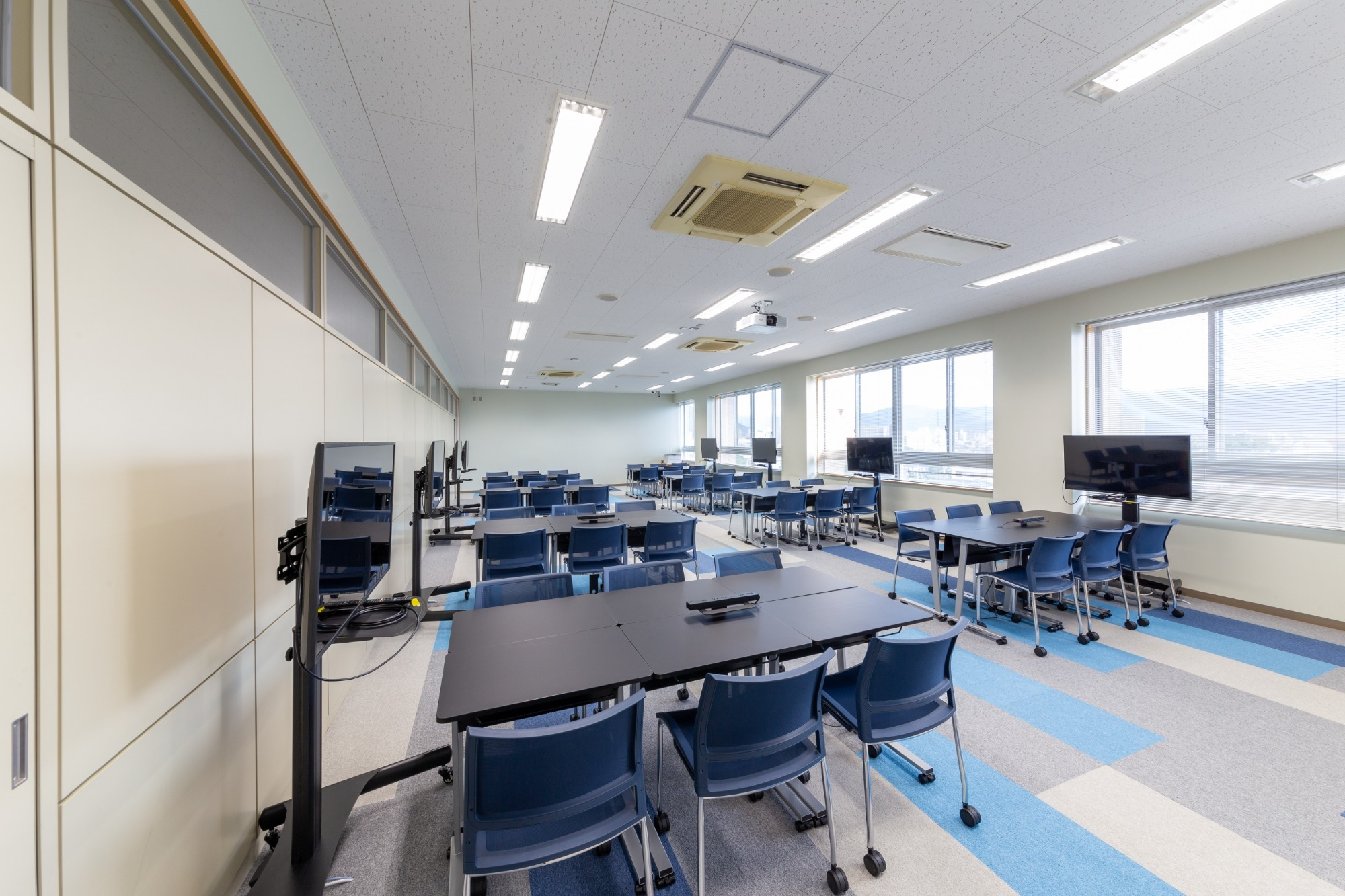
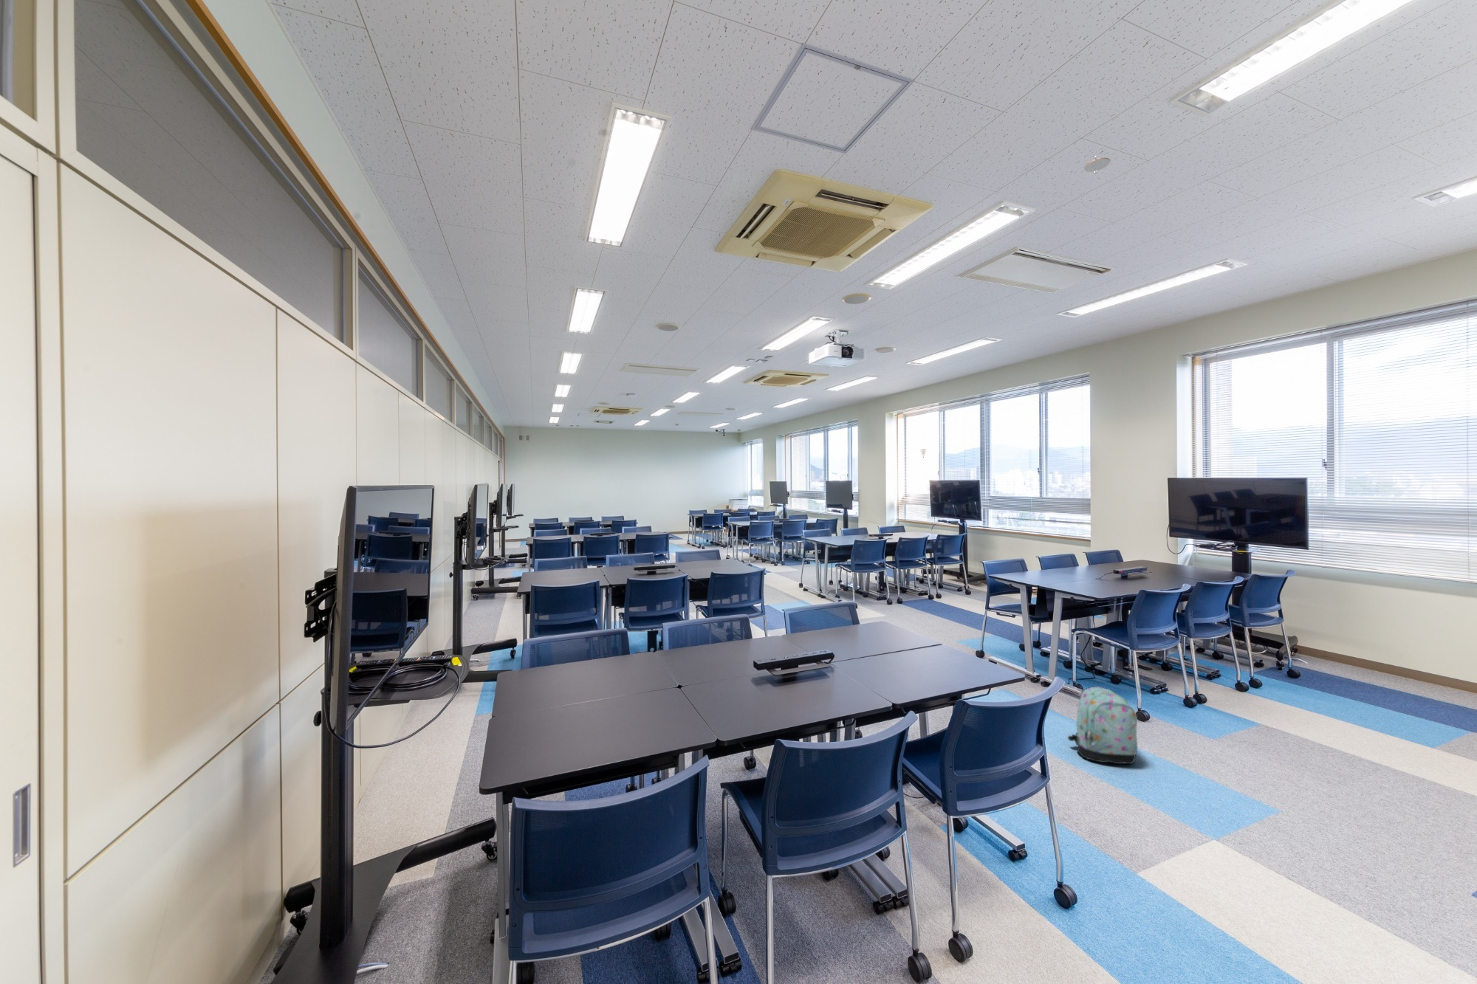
+ recessed light [1084,155,1110,175]
+ backpack [1067,685,1138,764]
